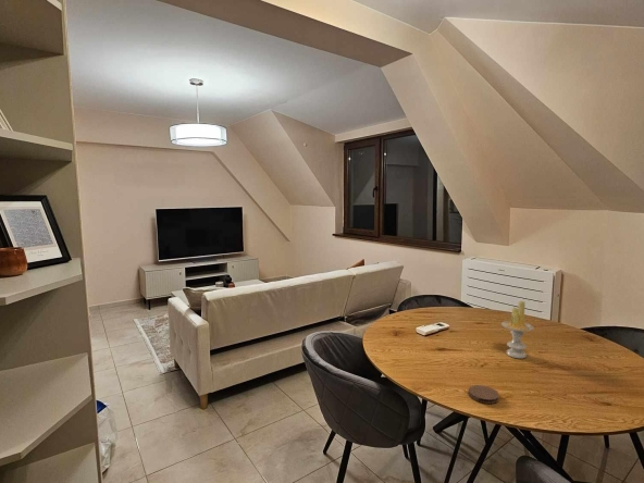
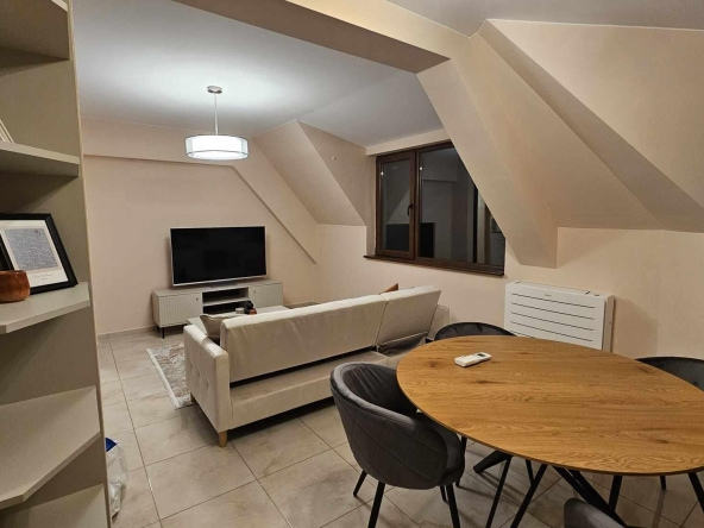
- candle [500,300,534,359]
- coaster [468,384,500,405]
